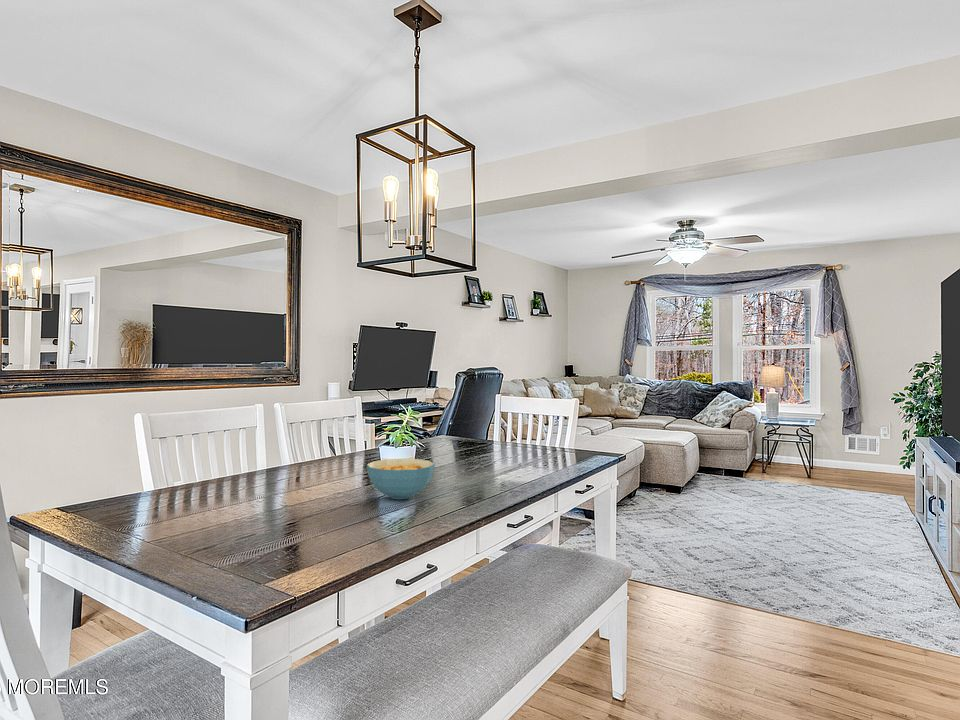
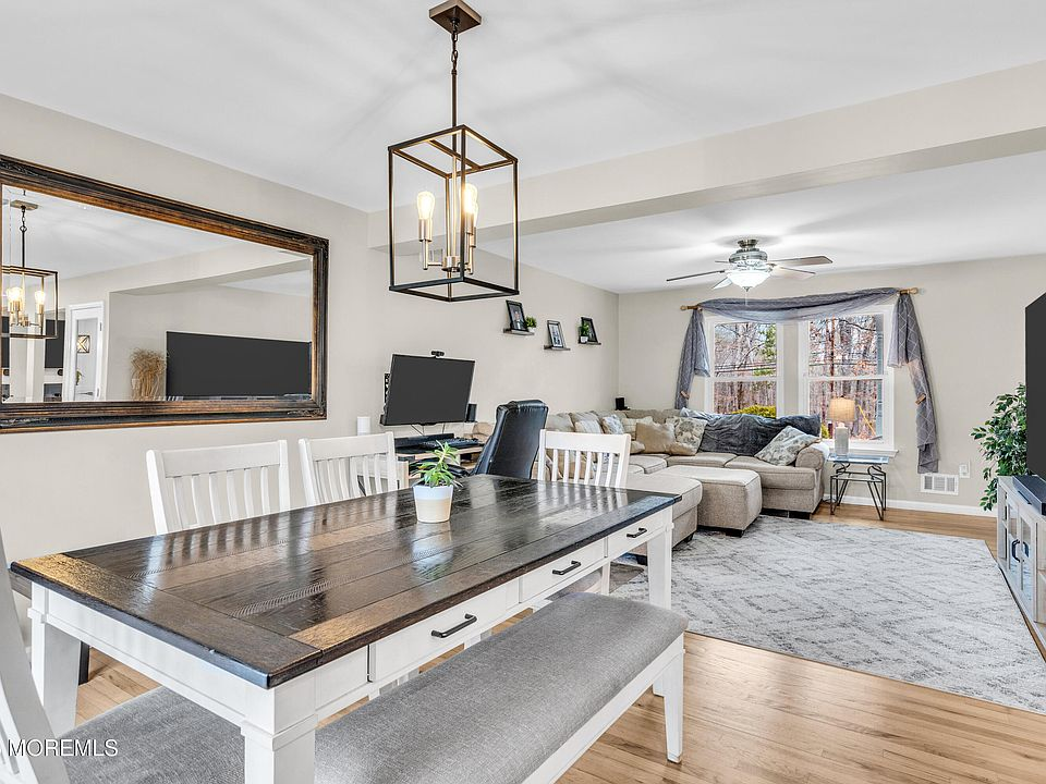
- cereal bowl [366,458,435,500]
